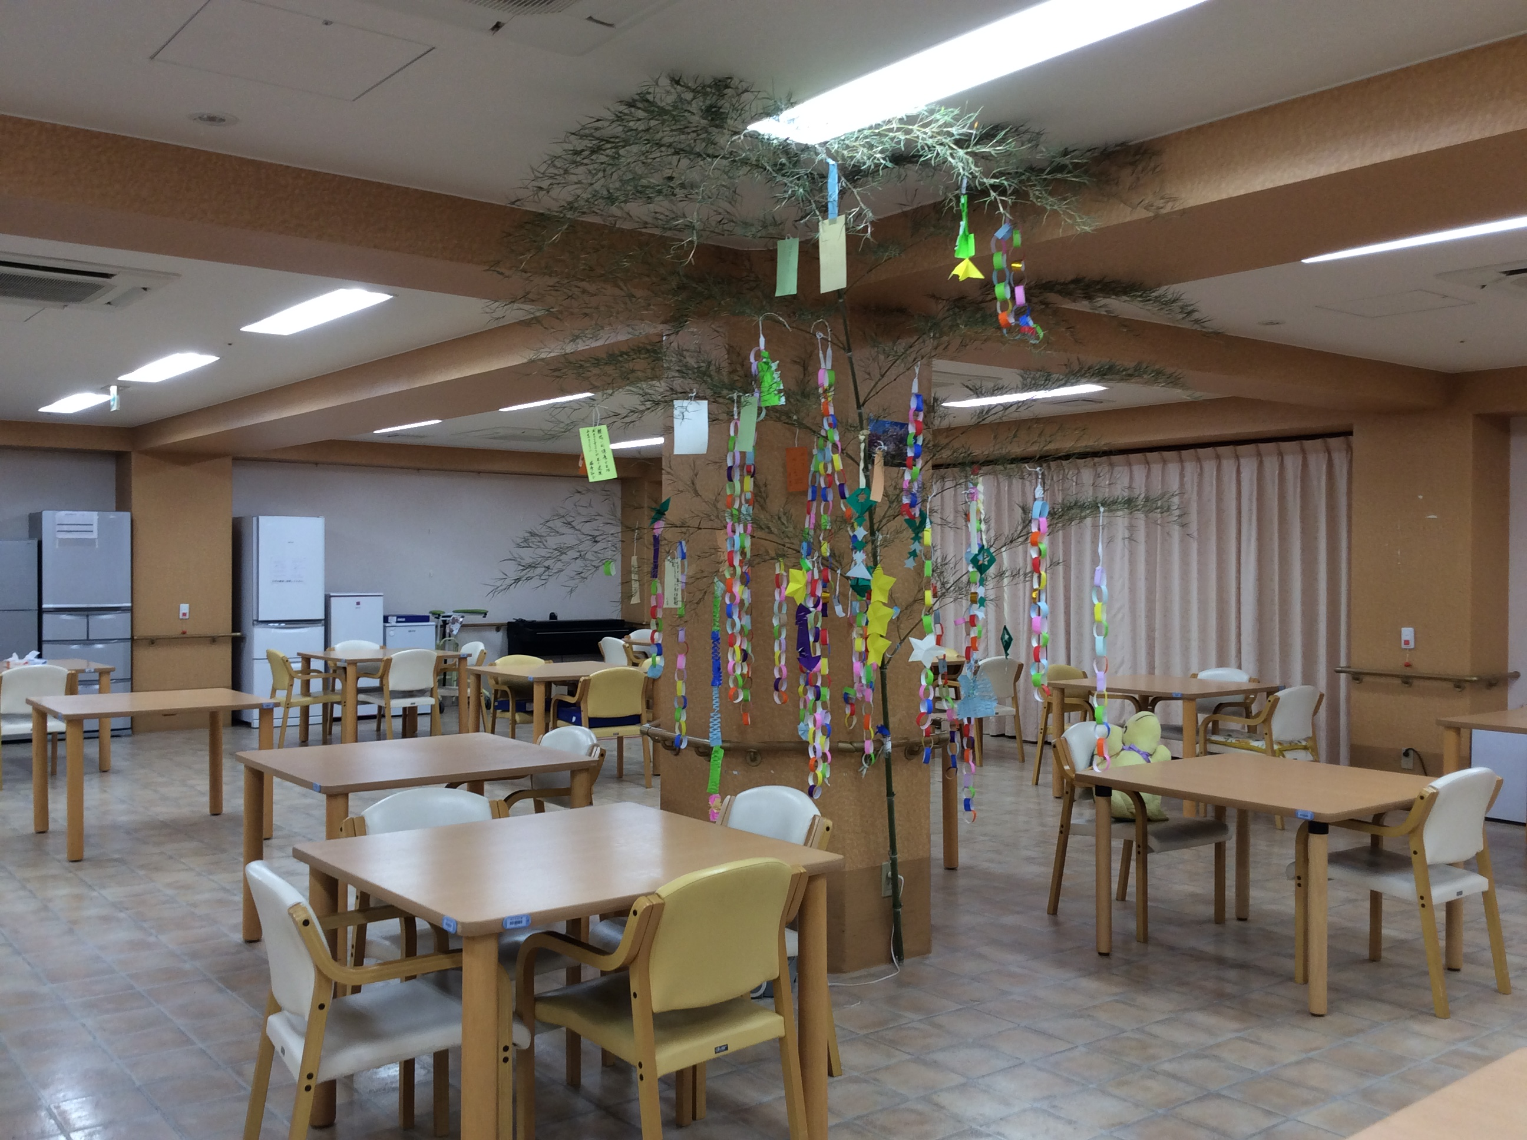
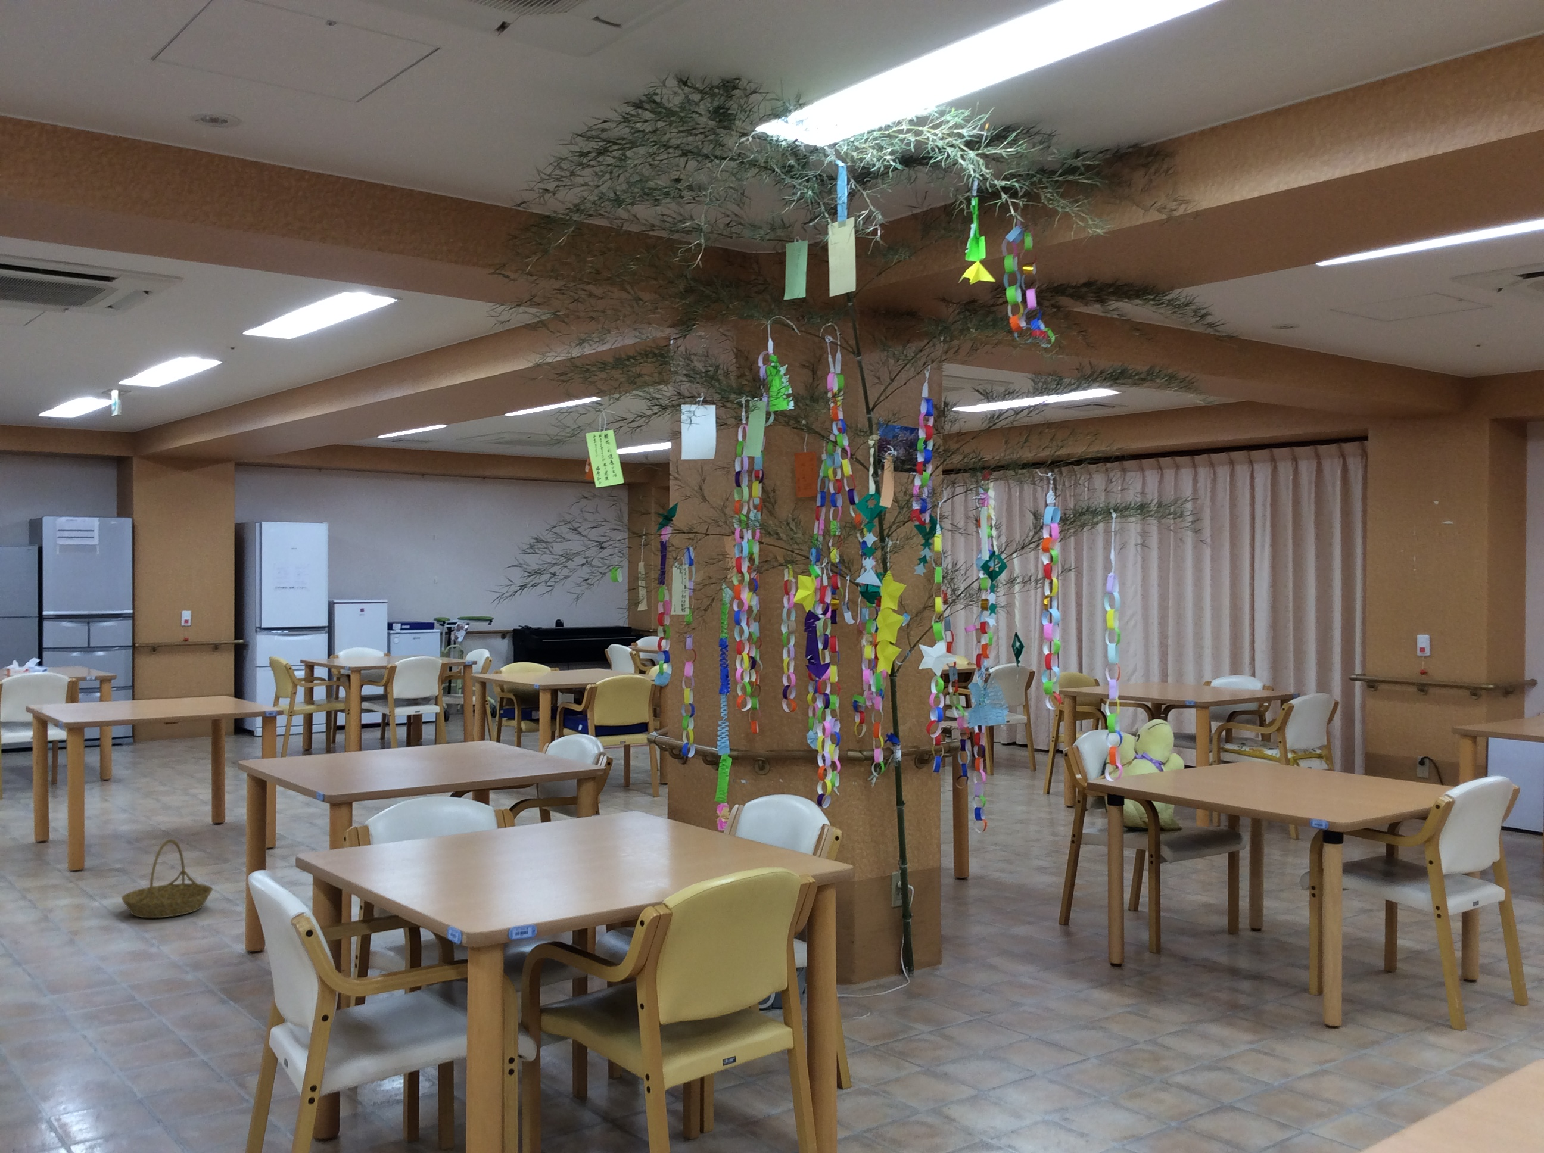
+ basket [121,838,213,918]
